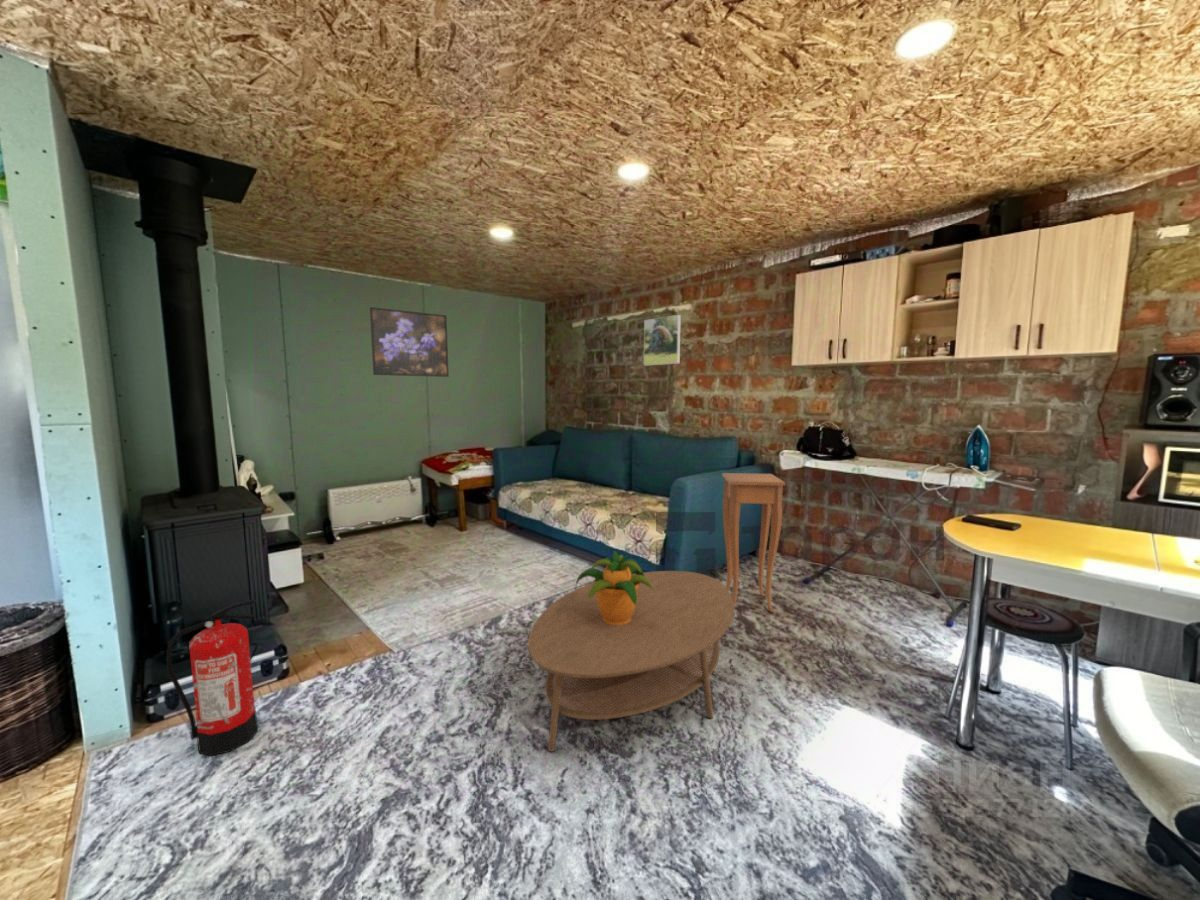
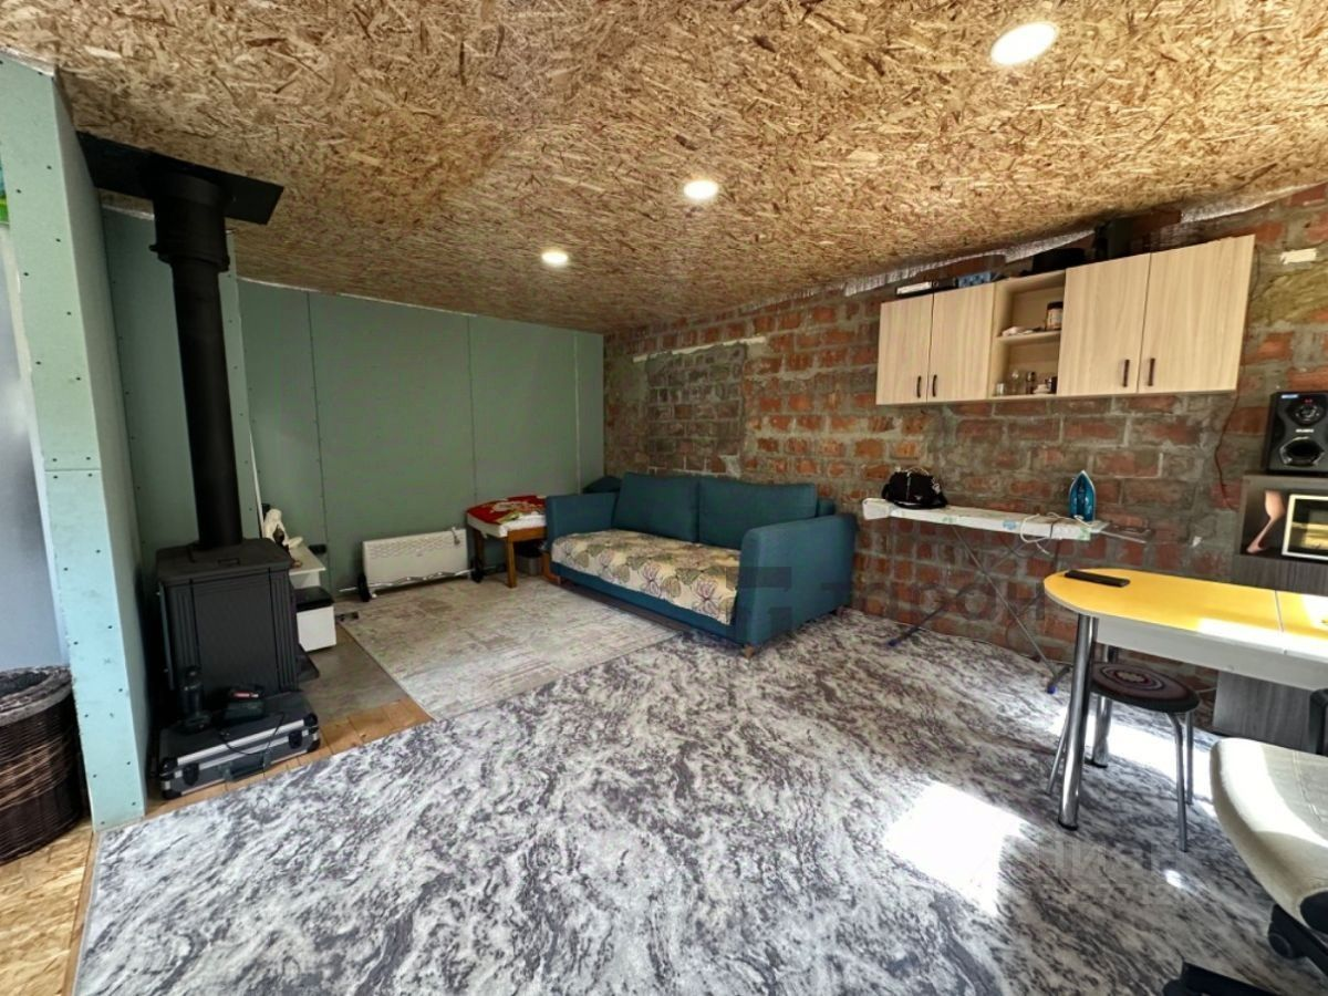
- potted plant [575,550,654,625]
- coffee table [527,570,735,753]
- side table [721,472,786,613]
- fire extinguisher [165,598,259,757]
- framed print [643,314,682,367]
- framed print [369,306,450,378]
